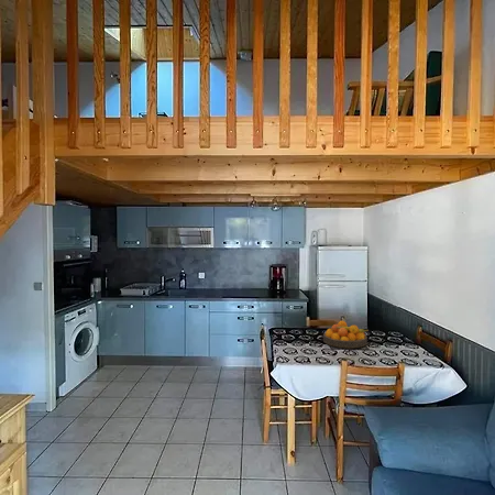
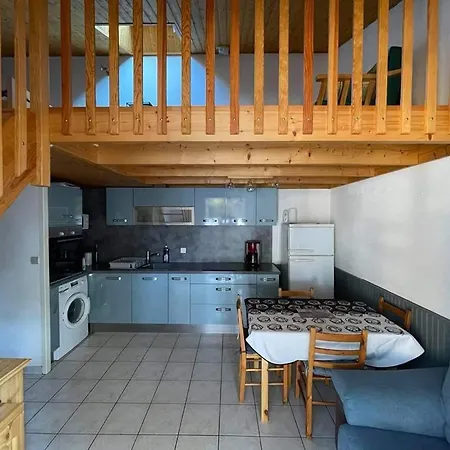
- fruit bowl [322,320,370,349]
